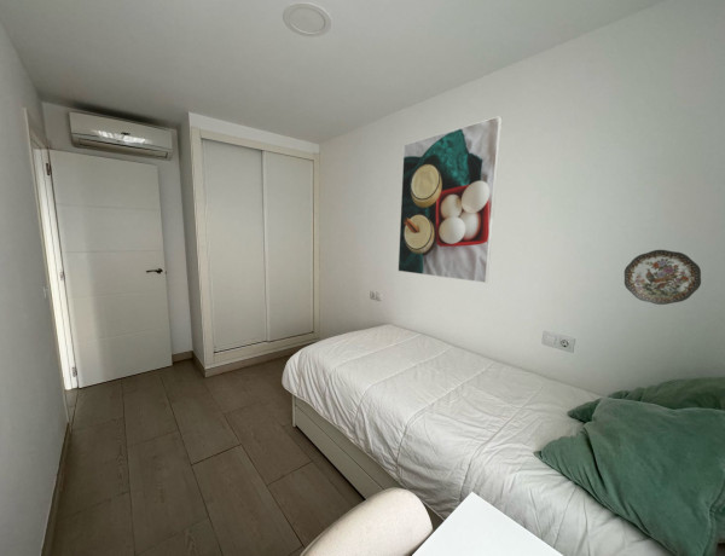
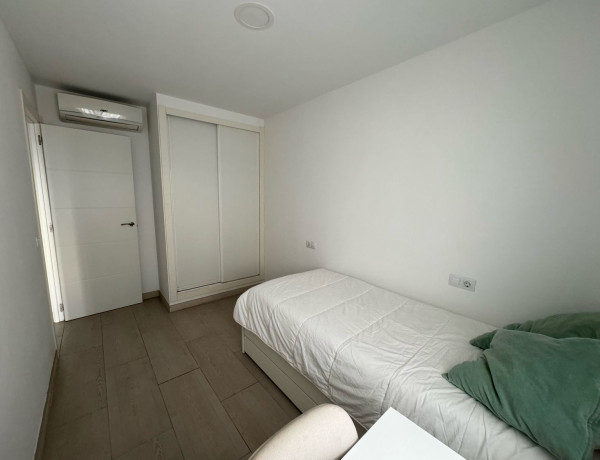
- decorative plate [624,249,702,306]
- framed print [396,115,503,284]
